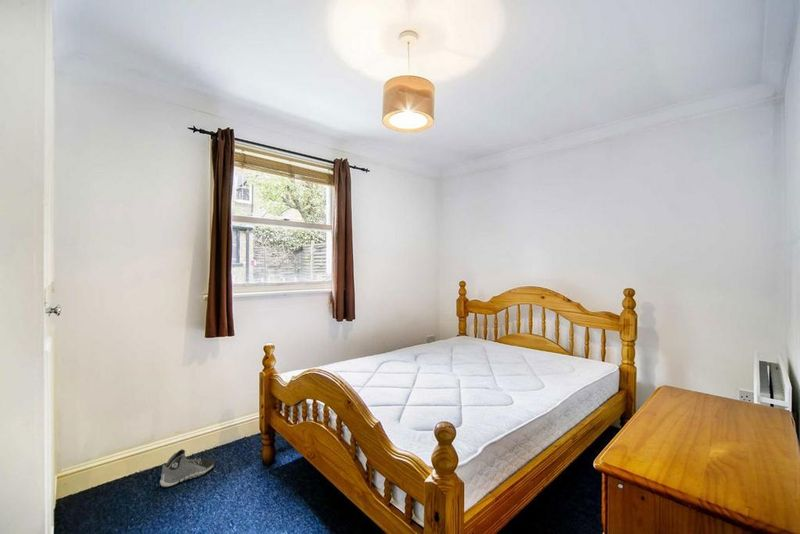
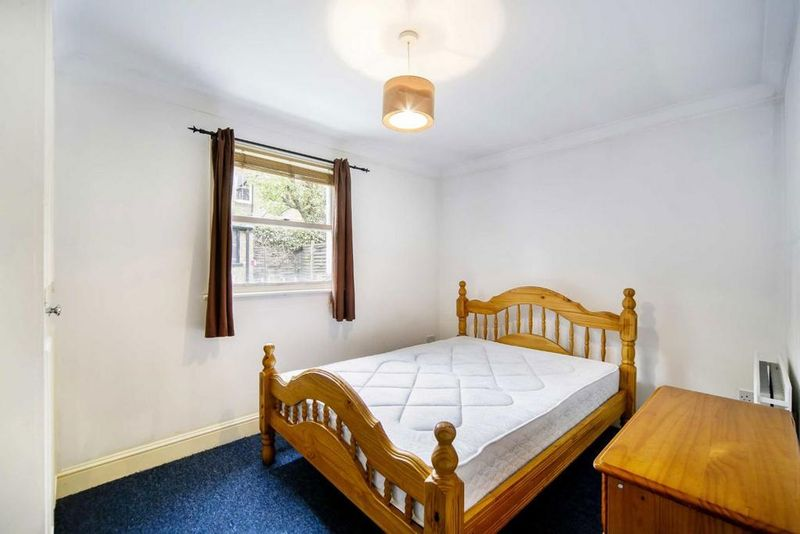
- sneaker [159,448,216,488]
